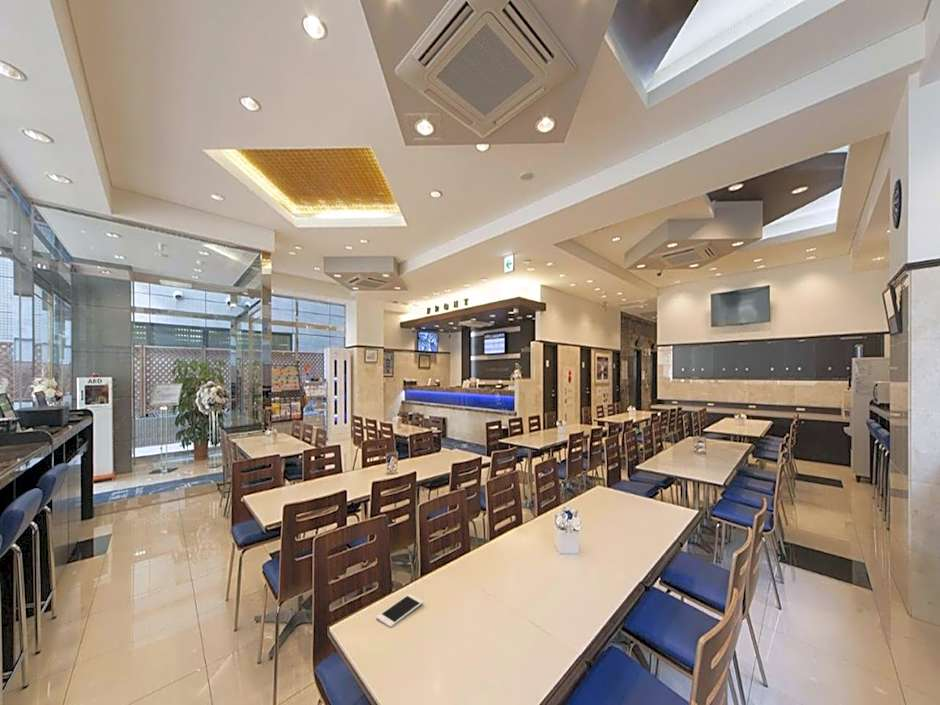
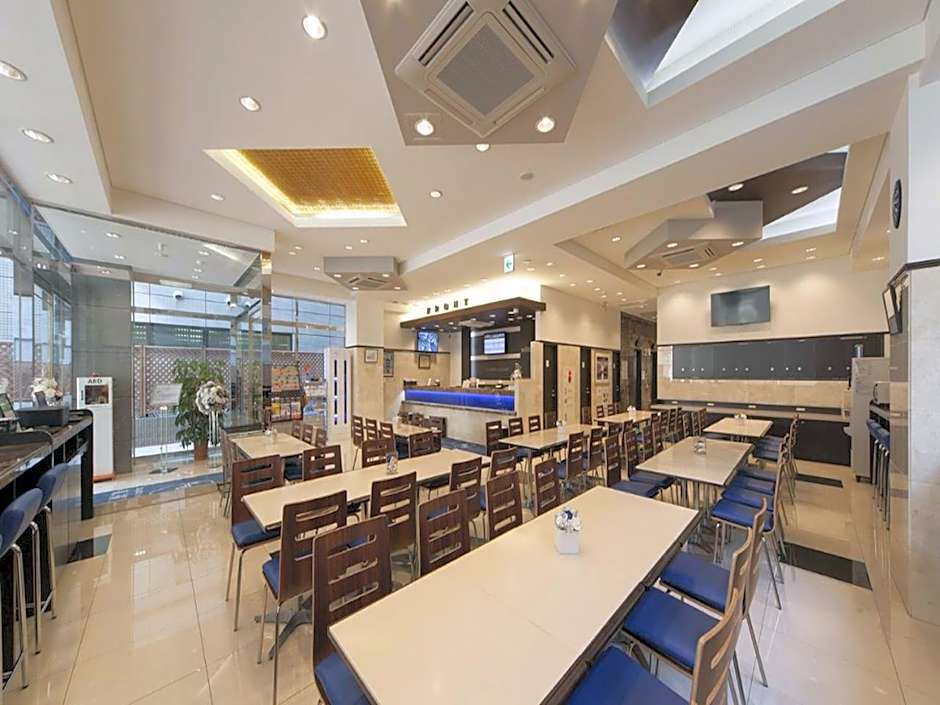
- cell phone [375,593,424,628]
